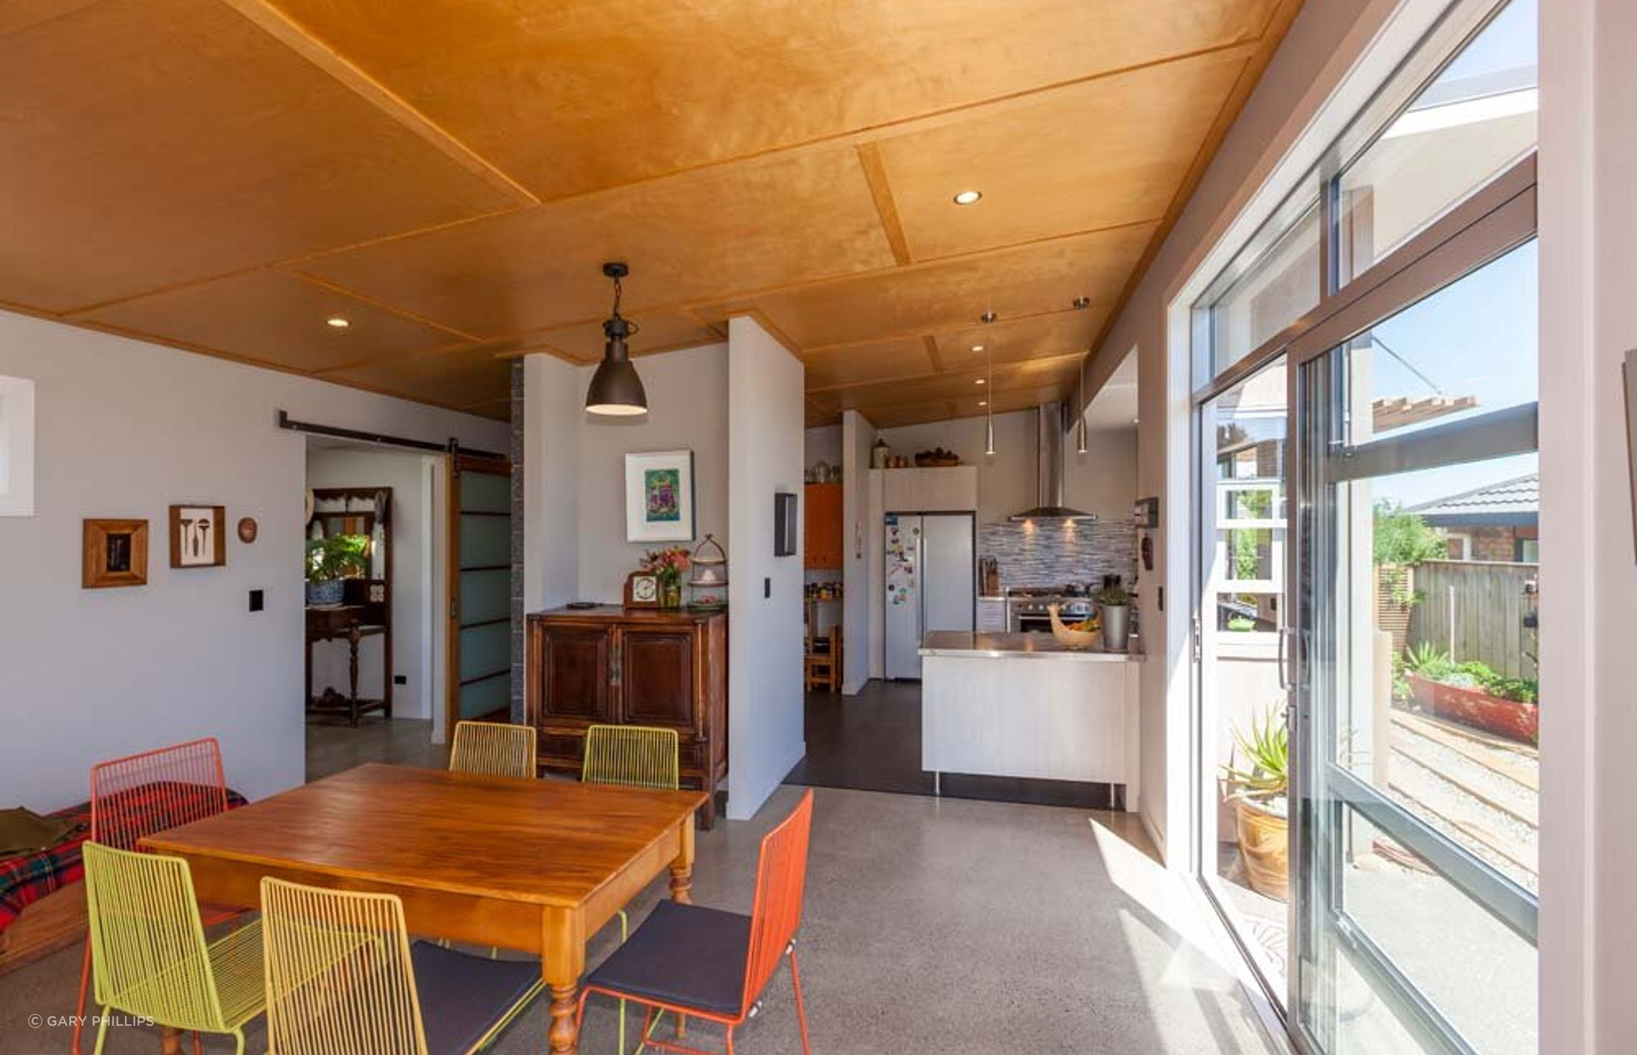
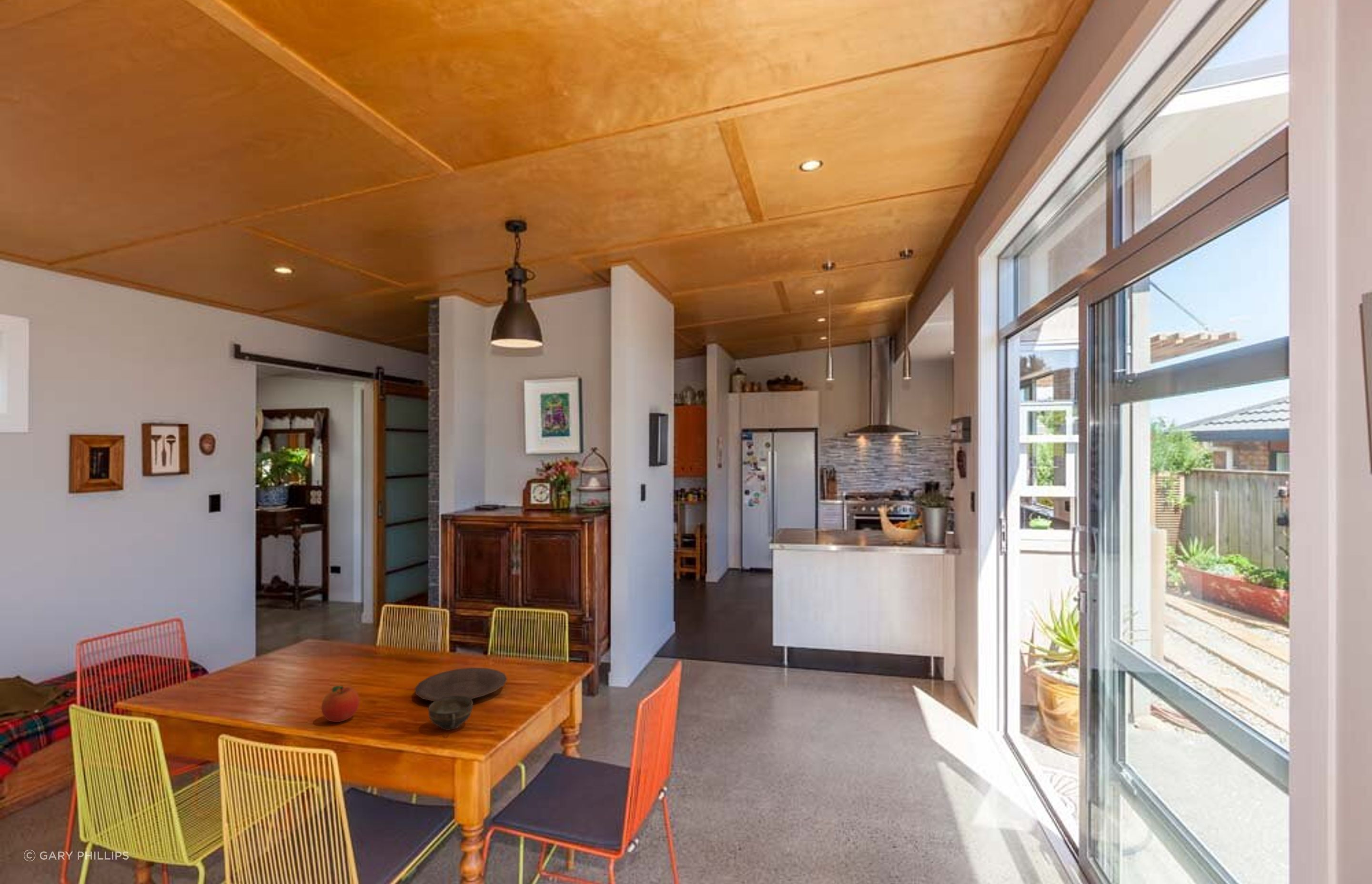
+ fruit [321,685,360,723]
+ cup [428,696,474,731]
+ plate [414,667,507,702]
